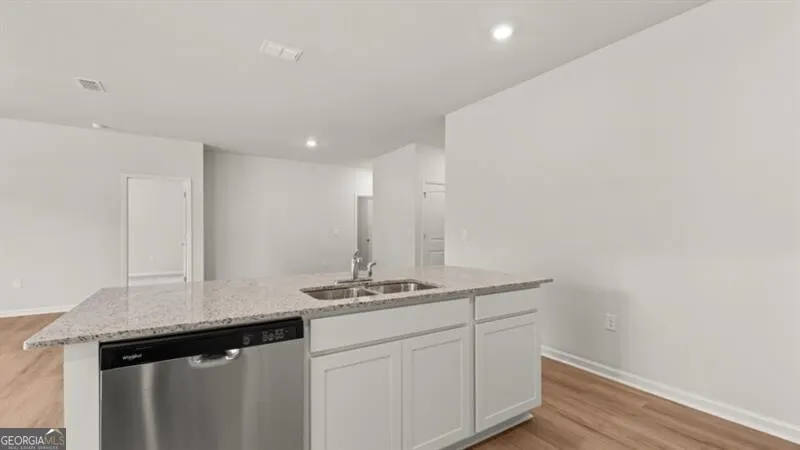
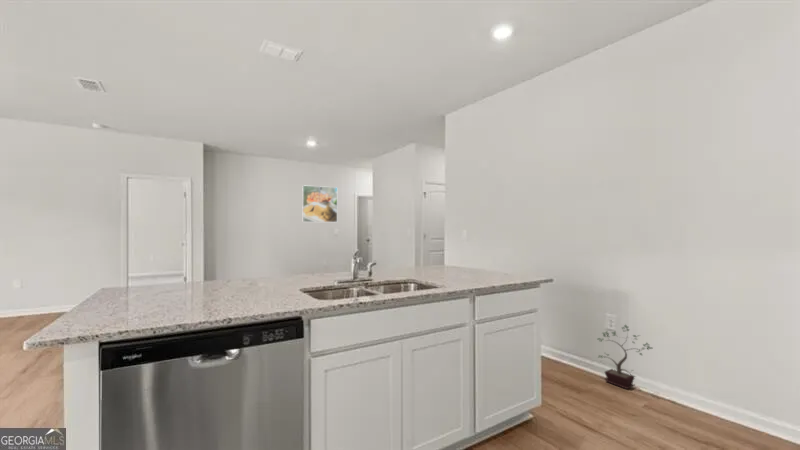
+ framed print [302,184,338,223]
+ potted plant [596,323,654,390]
